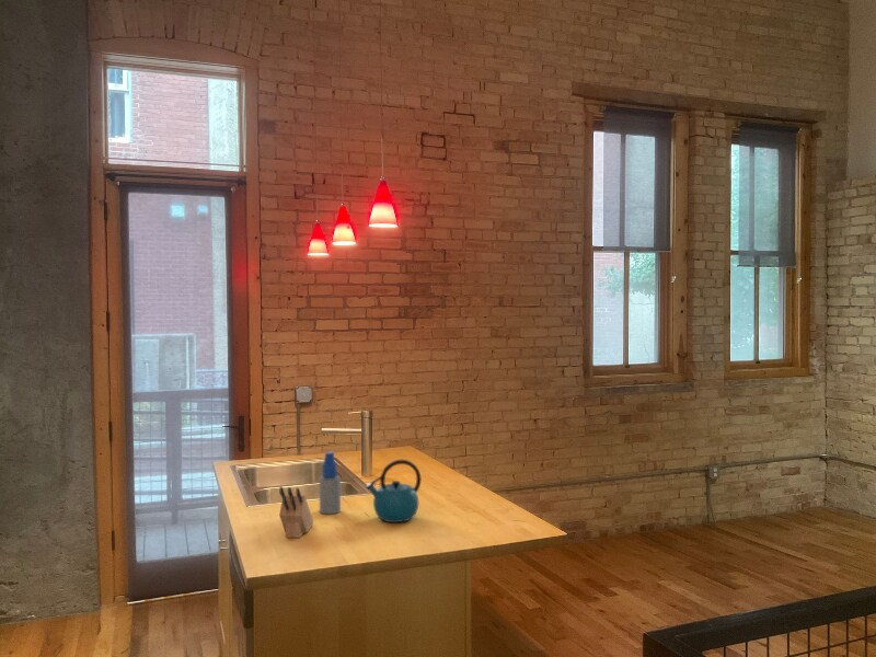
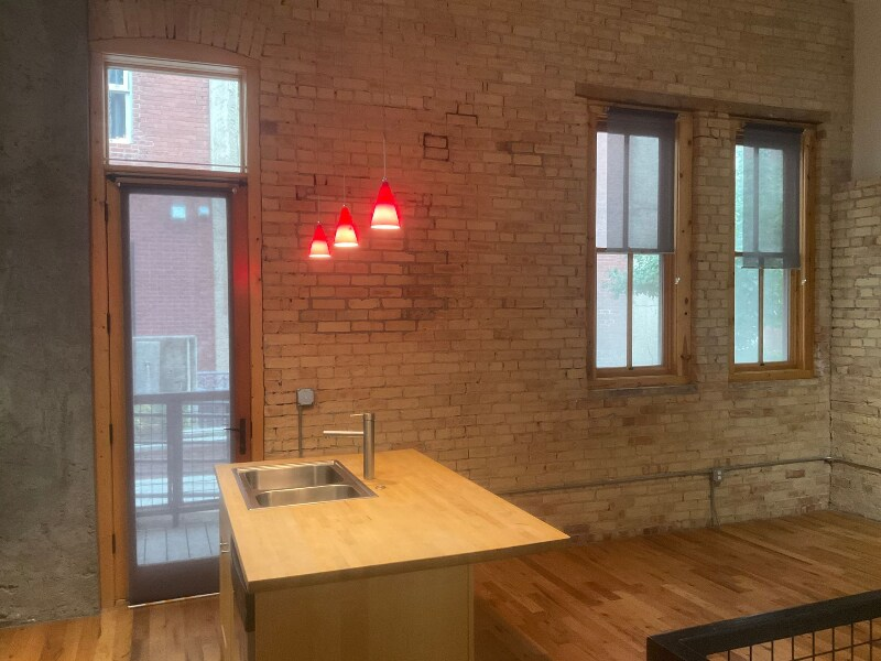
- spray bottle [318,450,342,516]
- knife block [278,486,314,539]
- kettle [365,459,423,523]
